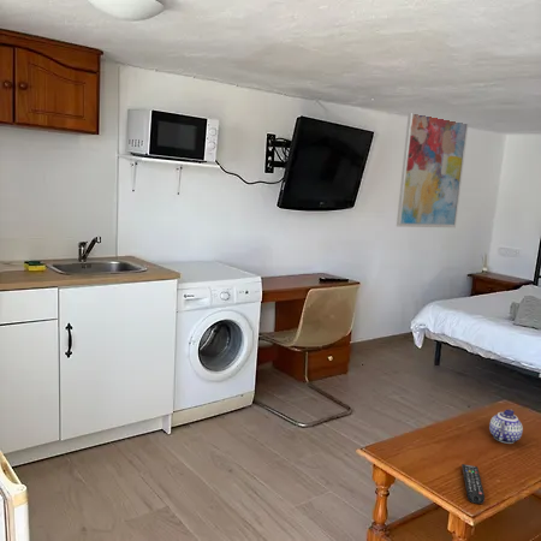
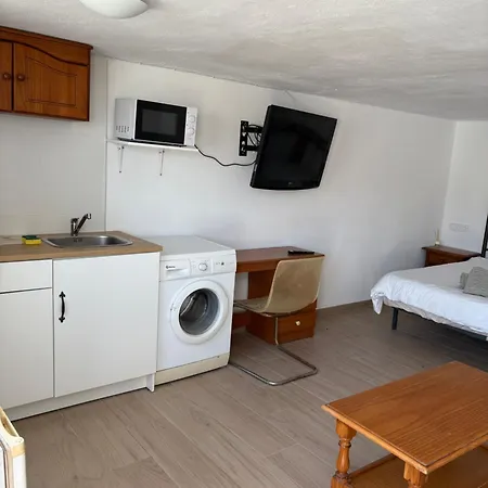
- teapot [488,409,524,445]
- wall art [396,112,469,228]
- remote control [460,463,486,505]
